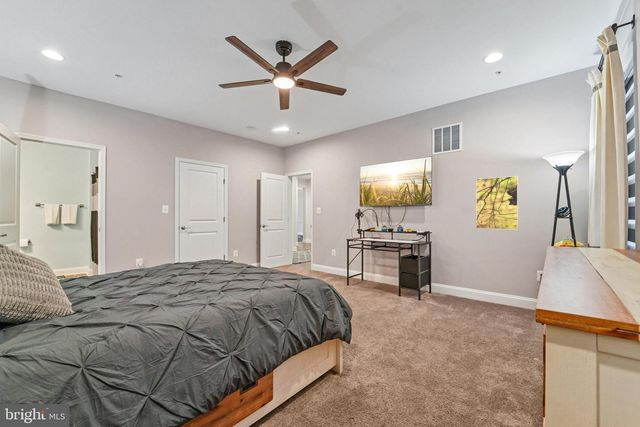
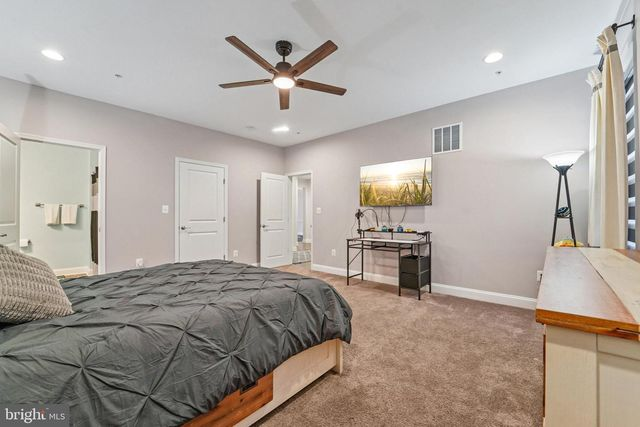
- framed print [475,175,519,231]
